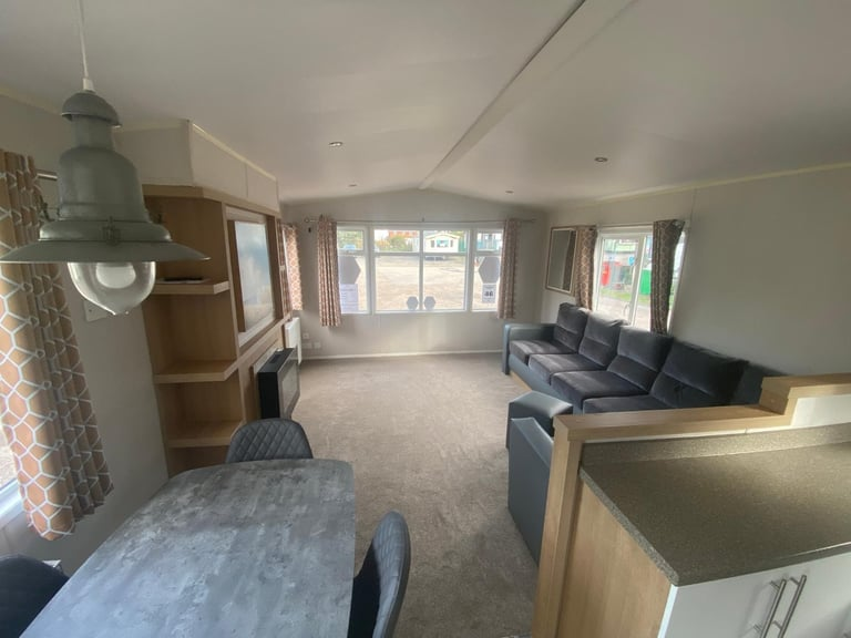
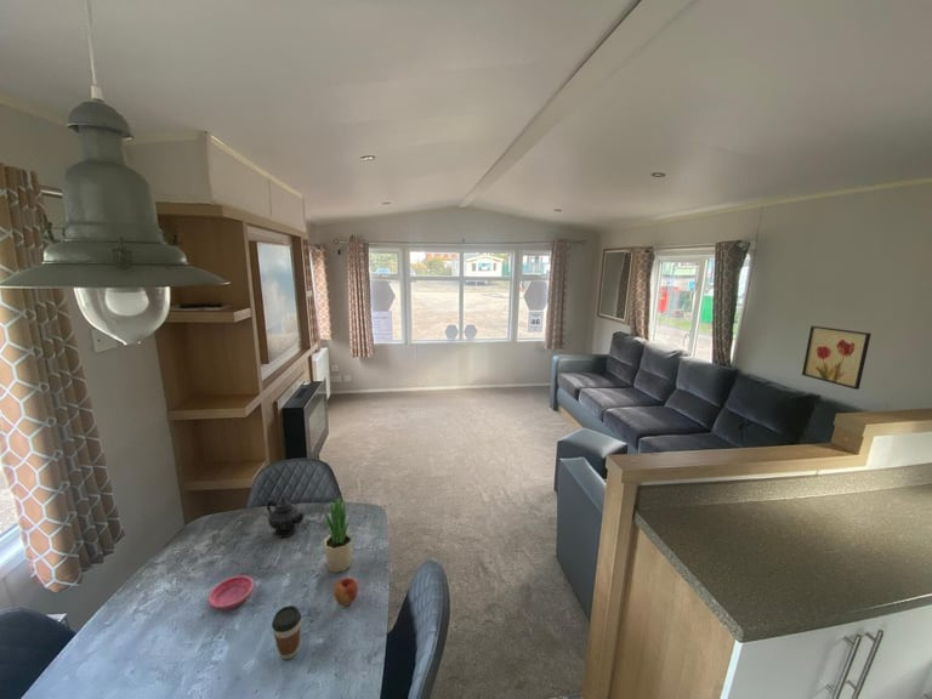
+ apple [333,575,359,607]
+ potted plant [322,494,353,574]
+ saucer [208,574,255,612]
+ wall art [801,325,873,391]
+ teapot [266,494,306,539]
+ coffee cup [271,604,302,660]
